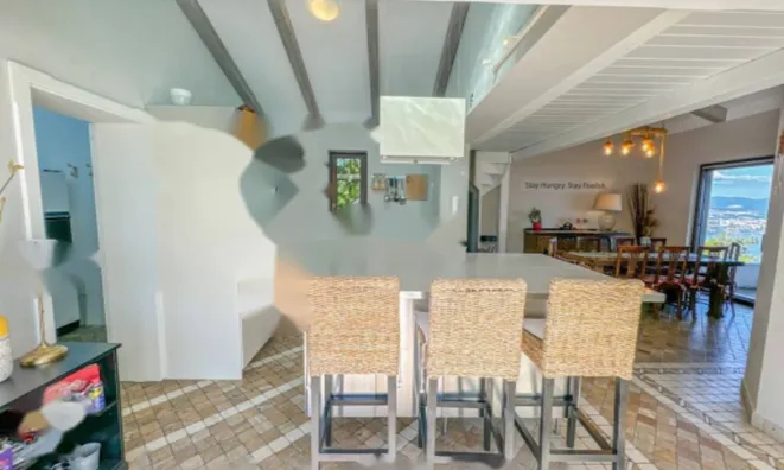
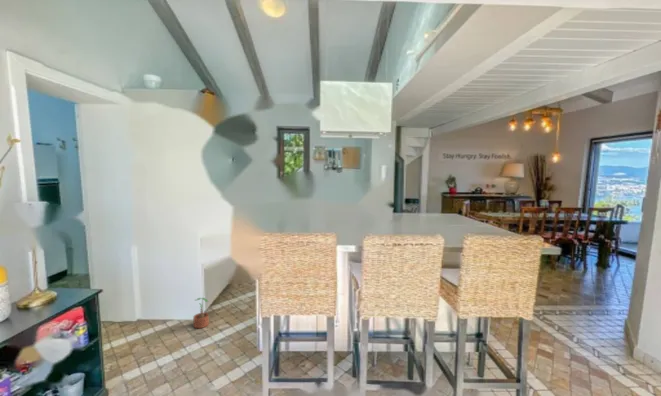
+ potted plant [192,297,210,329]
